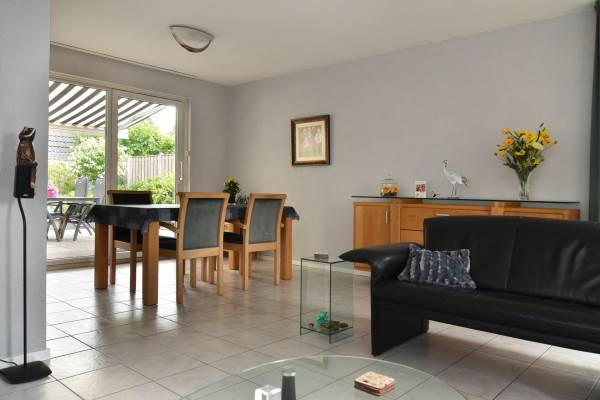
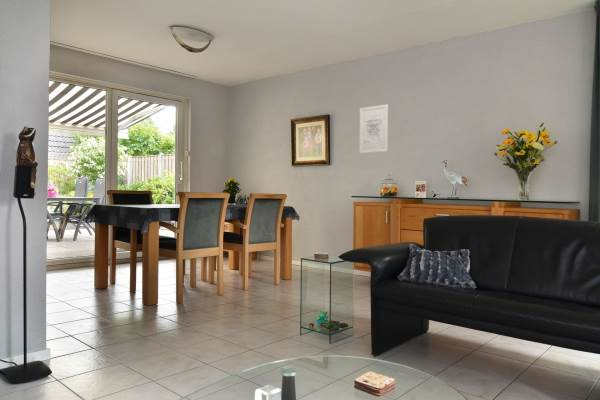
+ wall art [359,103,389,154]
